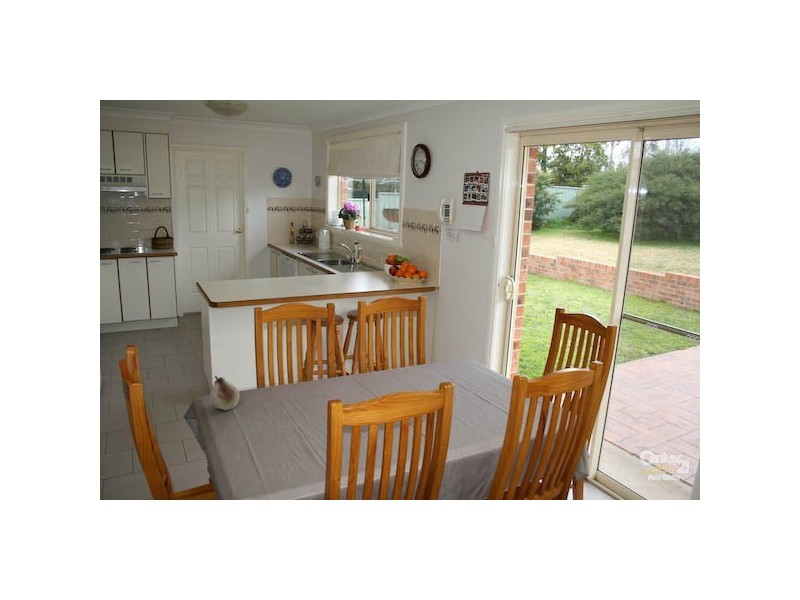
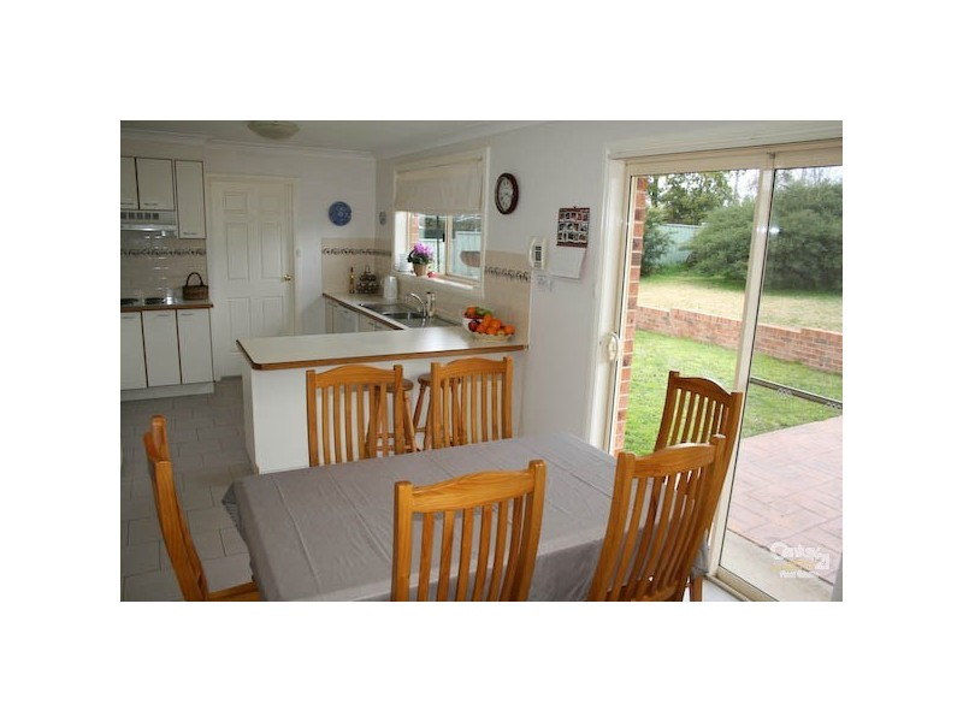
- fruit [209,375,240,411]
